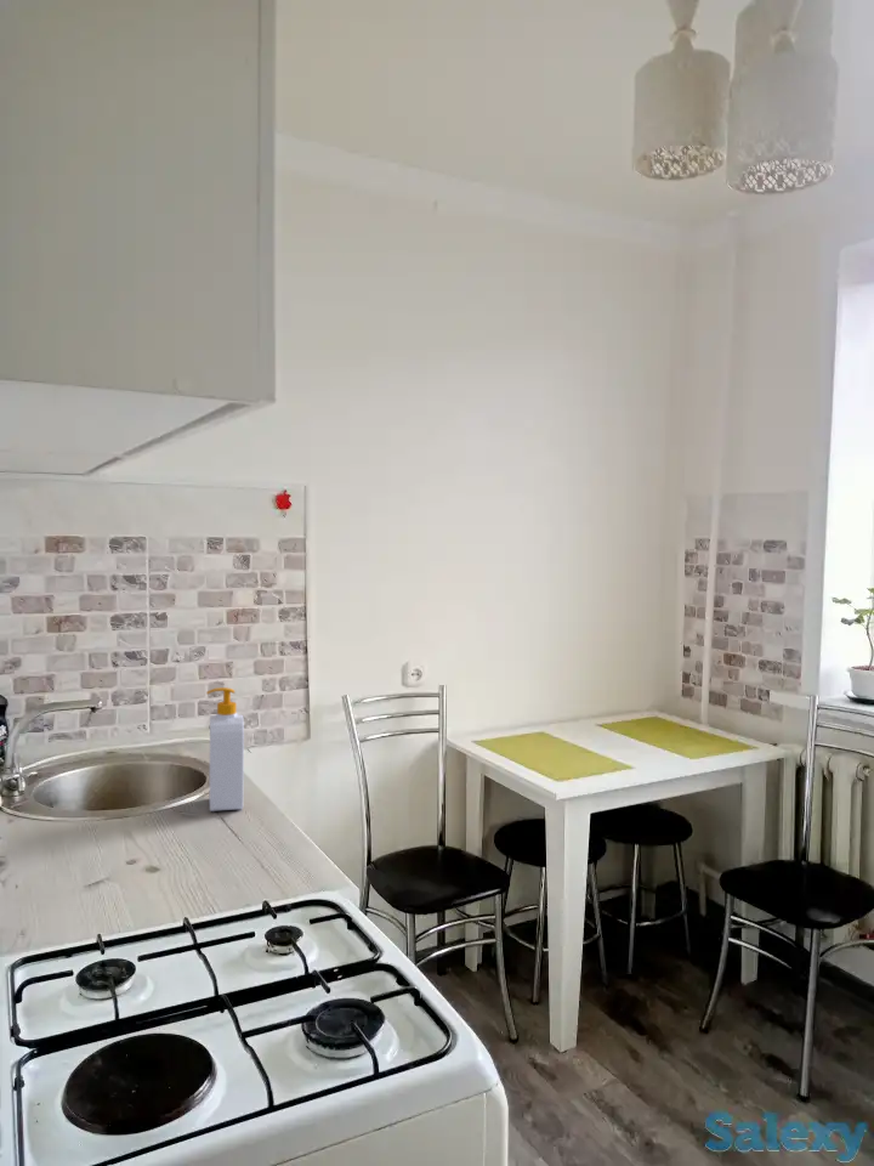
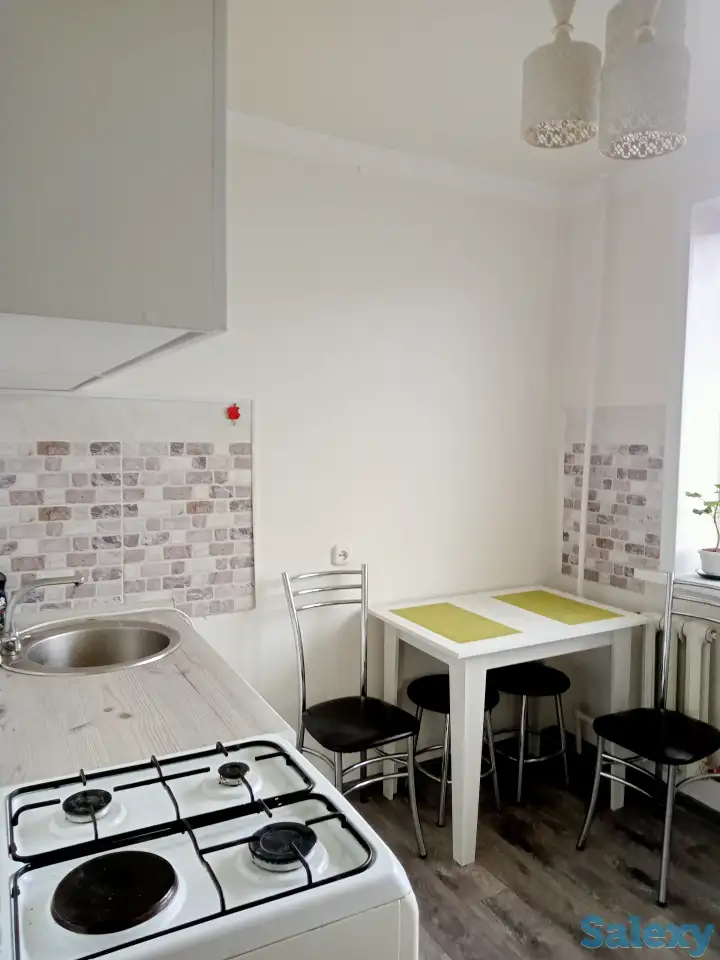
- soap bottle [205,686,245,813]
